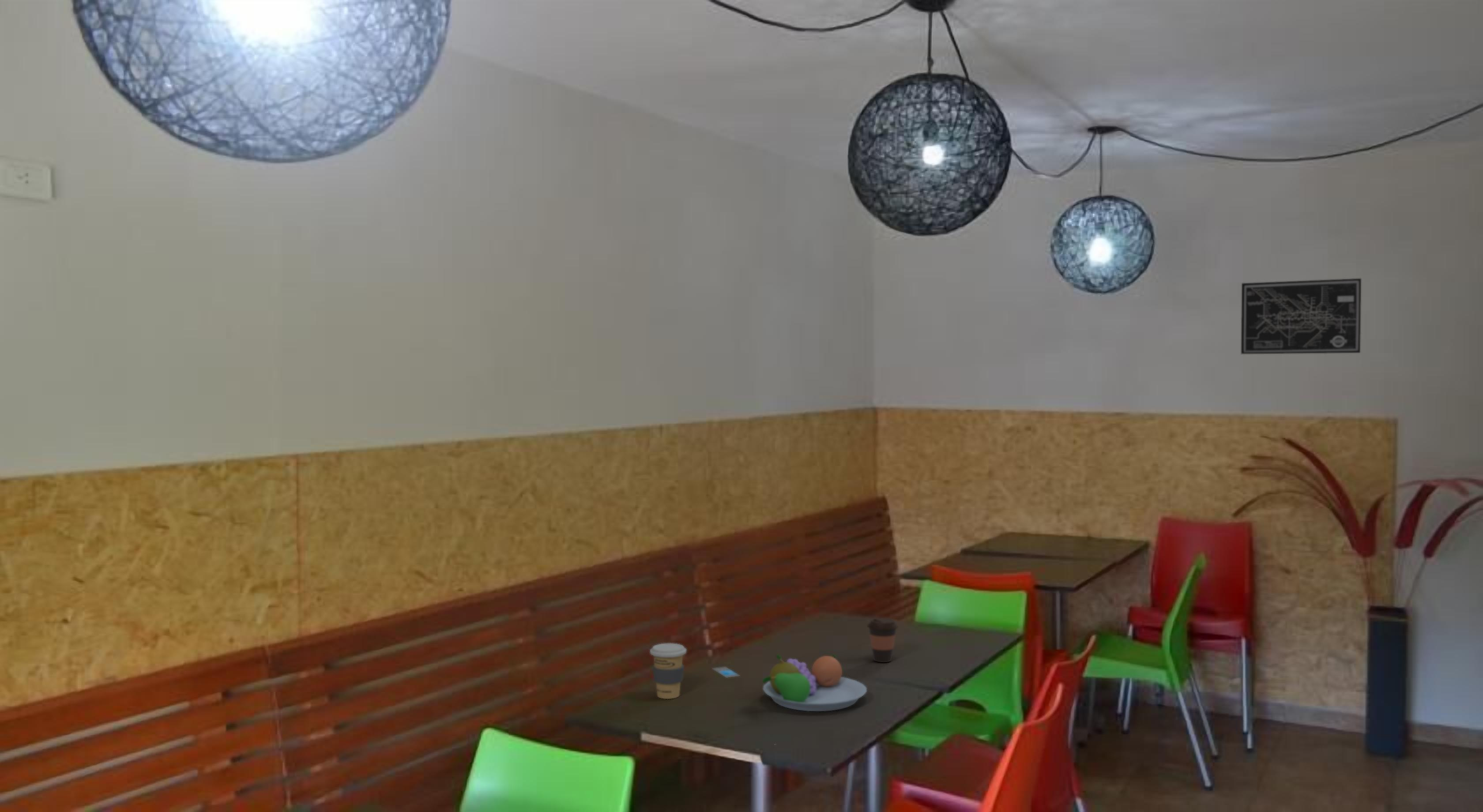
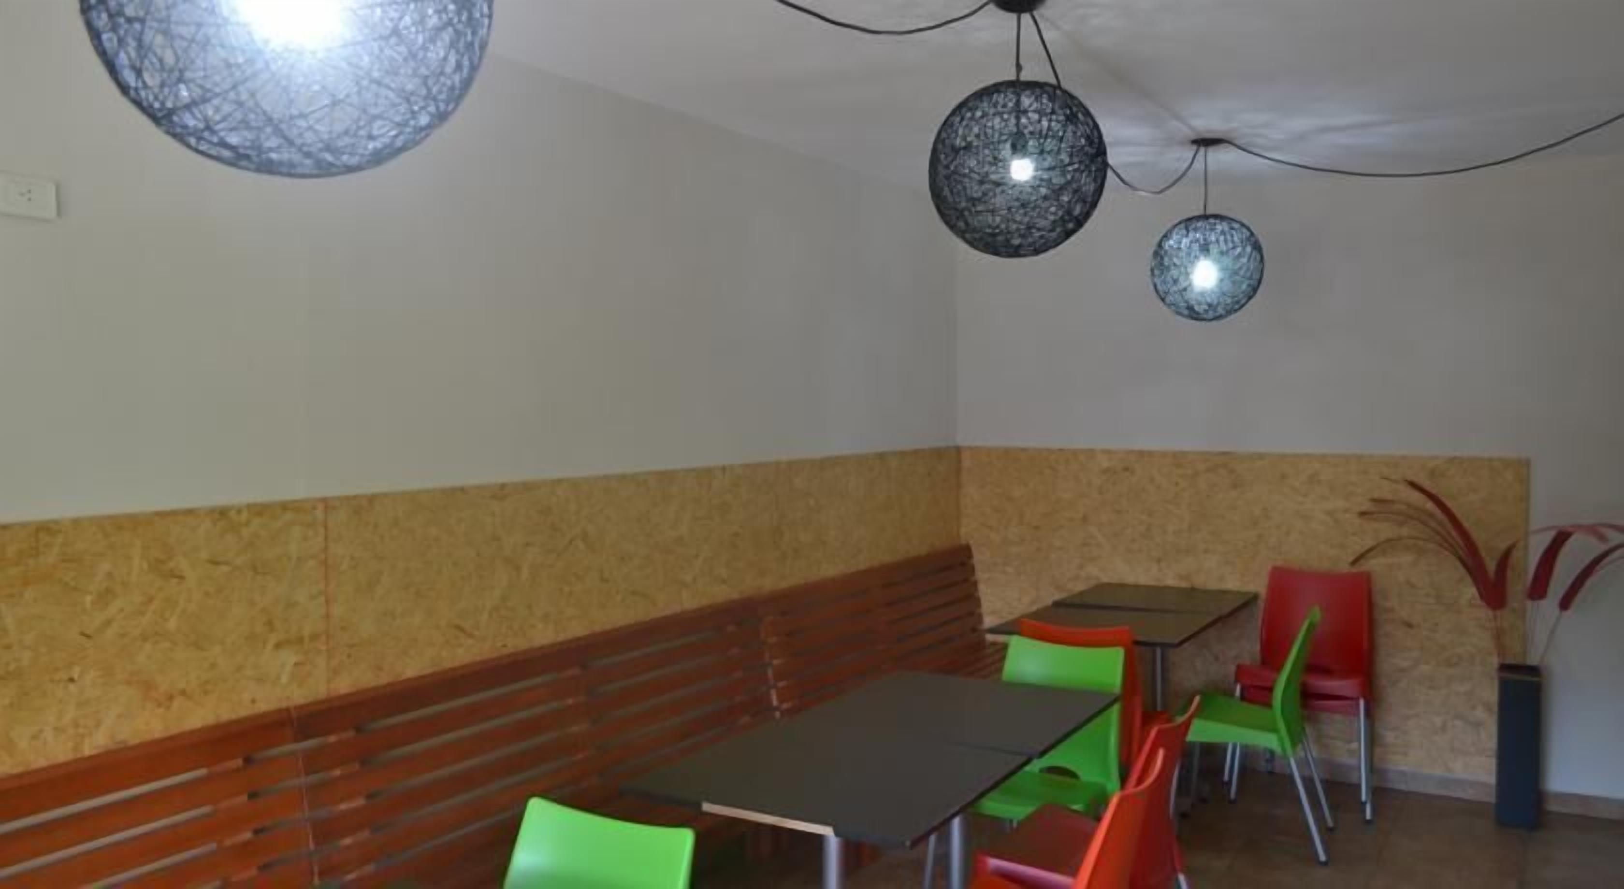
- cell phone [712,666,776,745]
- coffee cup [649,643,687,699]
- coffee cup [866,617,899,663]
- wall art [1241,278,1362,354]
- fruit bowl [762,654,867,712]
